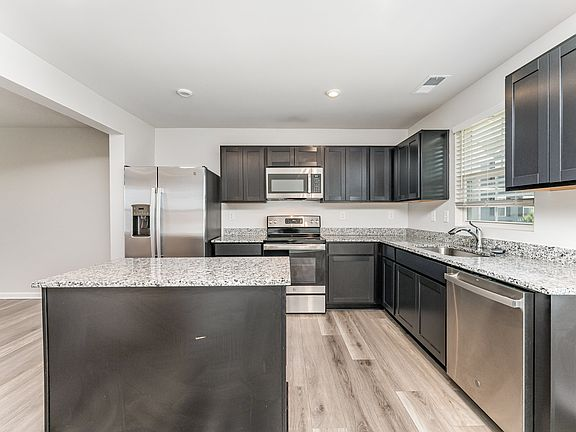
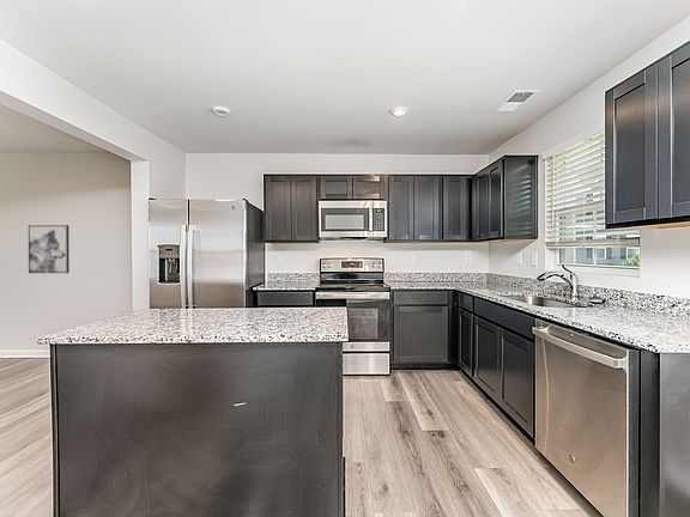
+ wall art [28,224,71,274]
